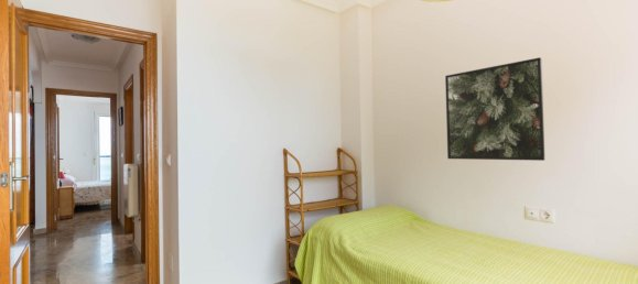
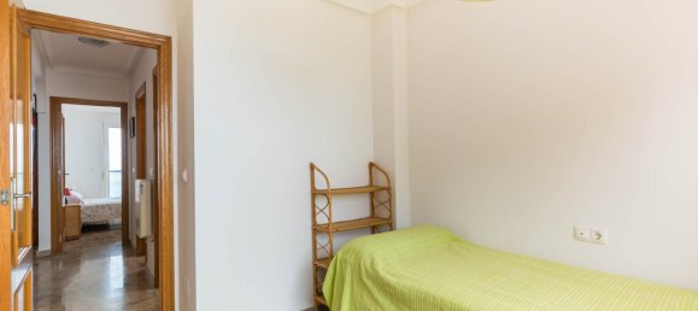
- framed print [444,56,545,162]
